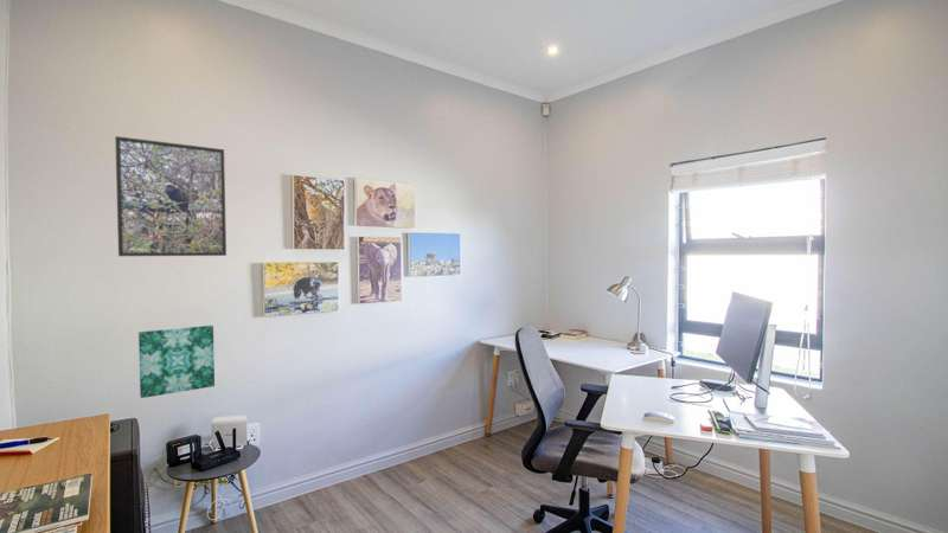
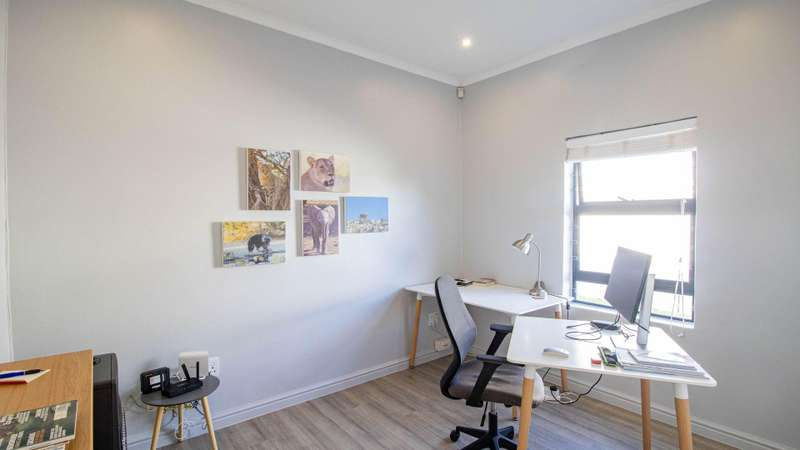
- wall art [137,325,216,399]
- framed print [114,135,228,257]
